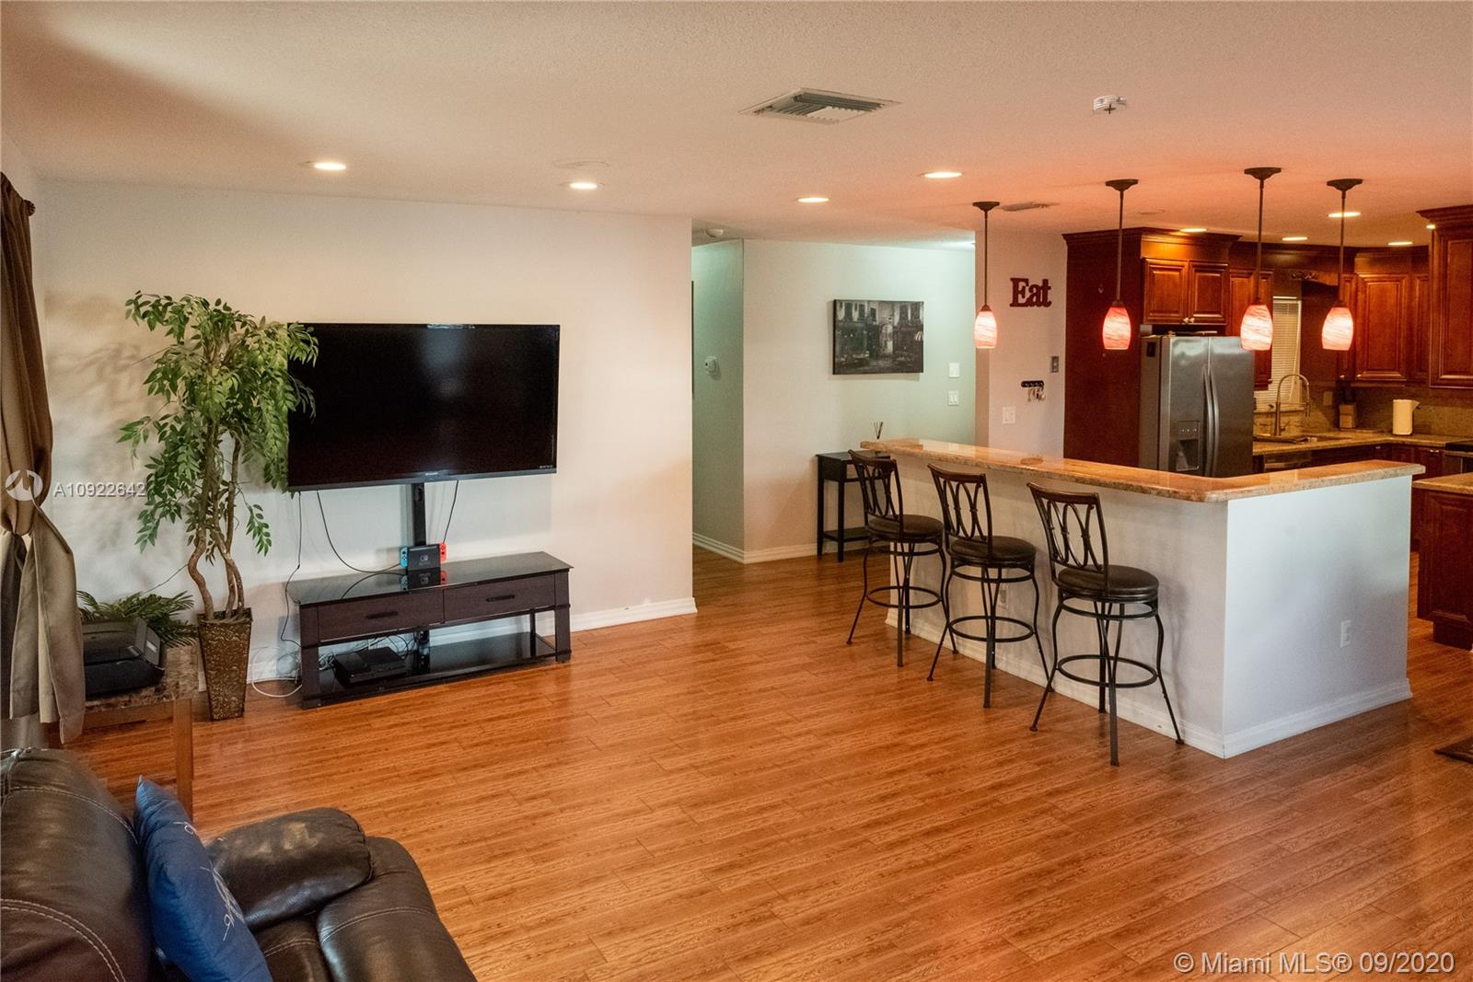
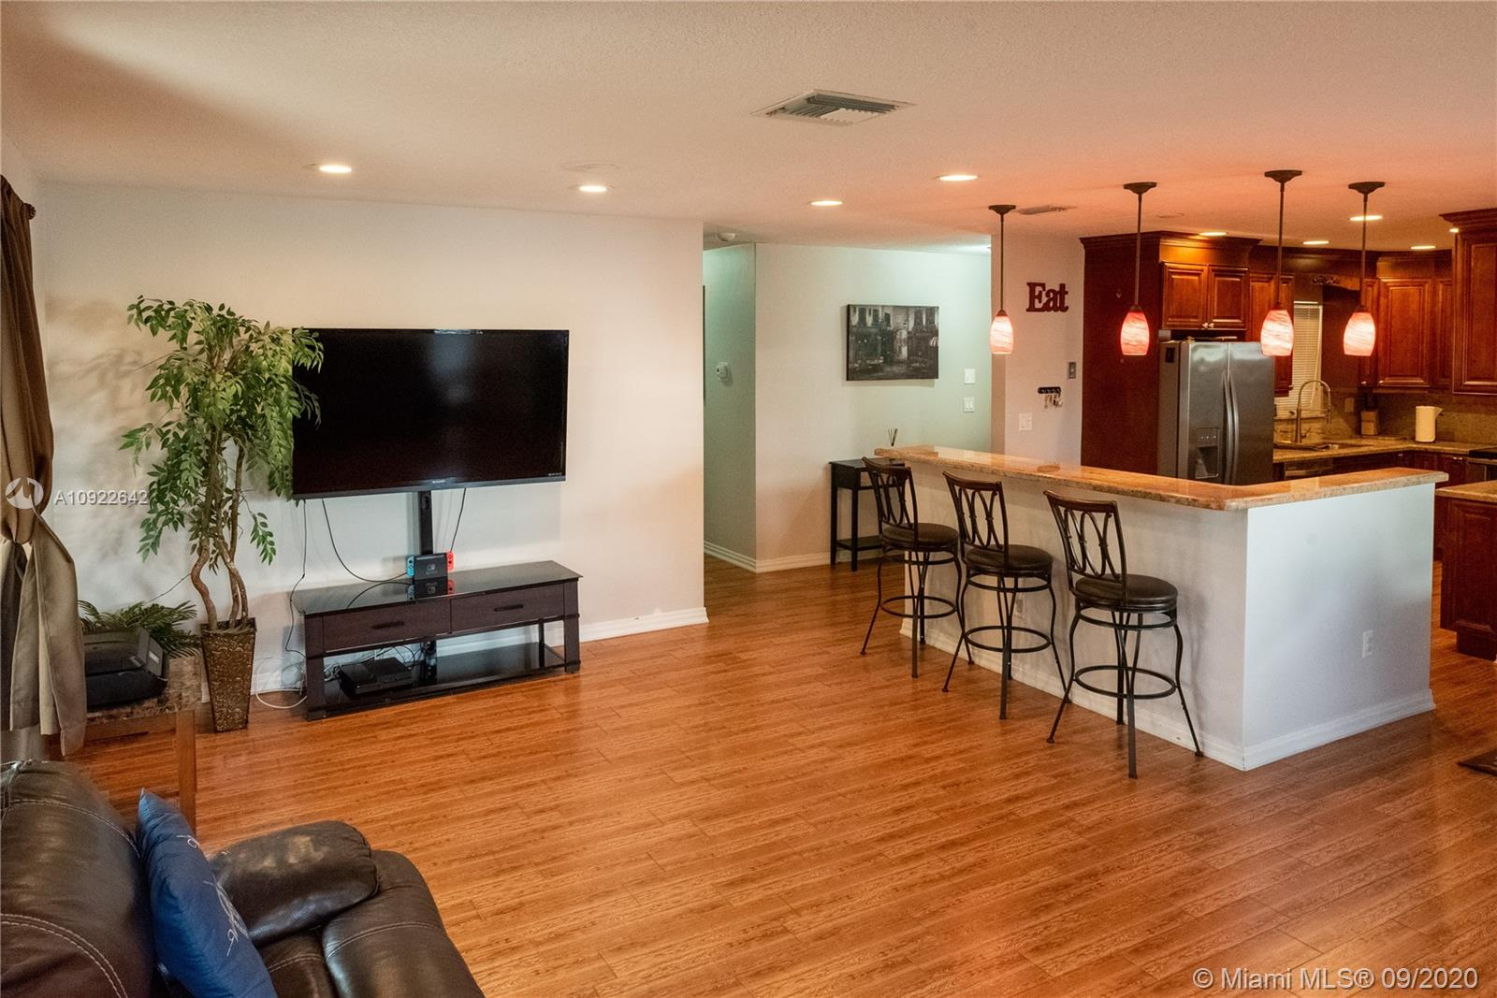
- smoke detector [1087,94,1131,117]
